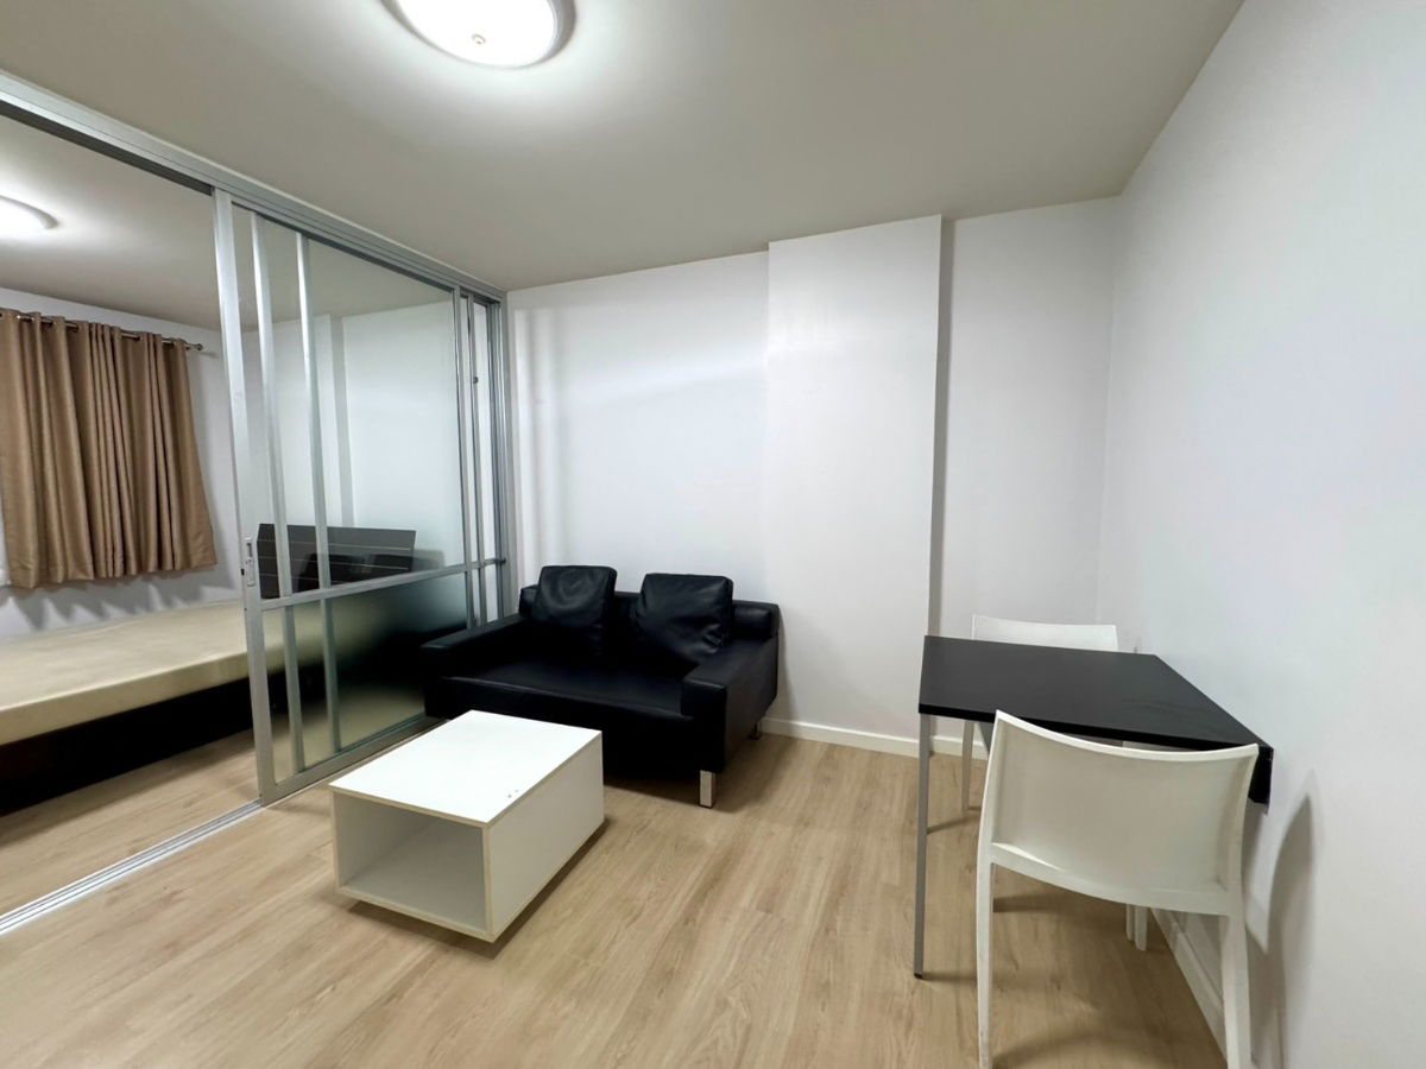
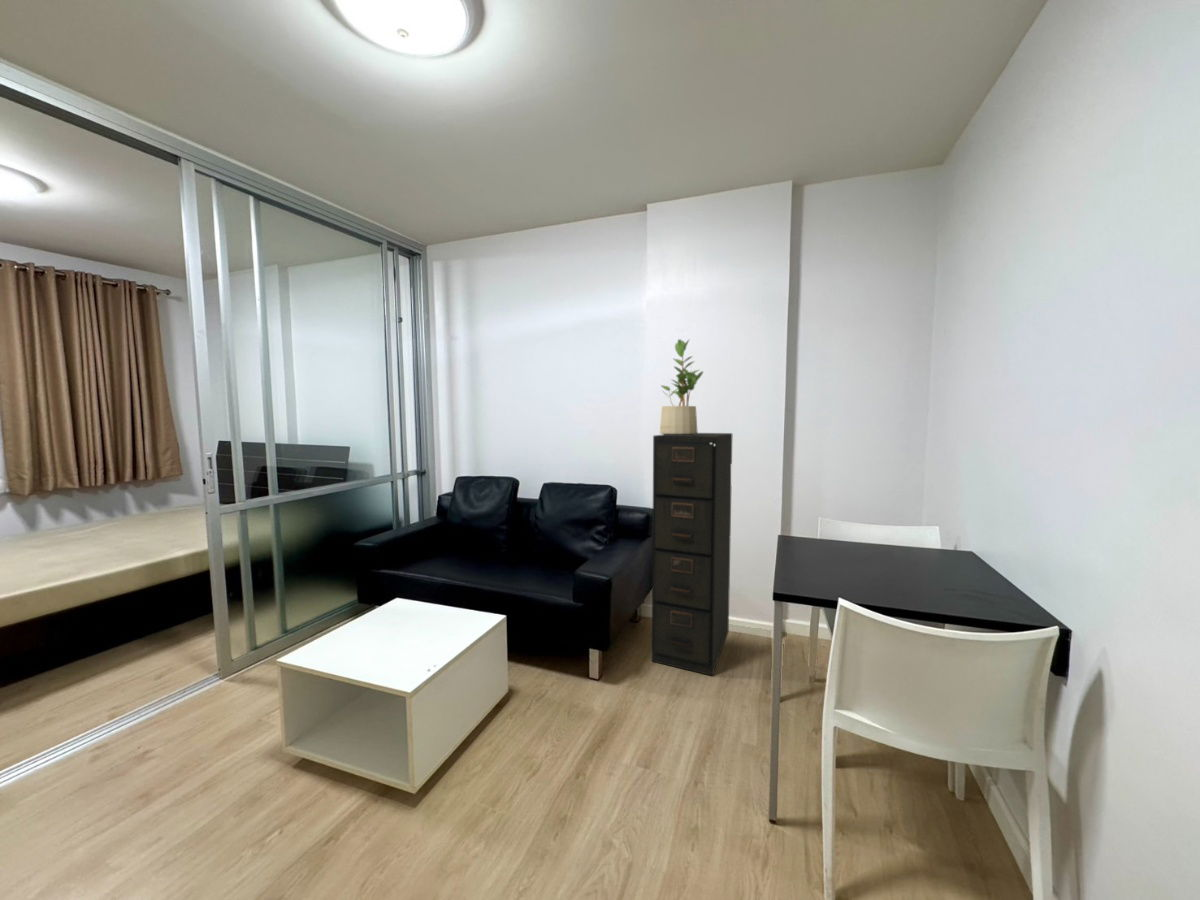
+ filing cabinet [651,432,733,677]
+ potted plant [659,338,704,435]
